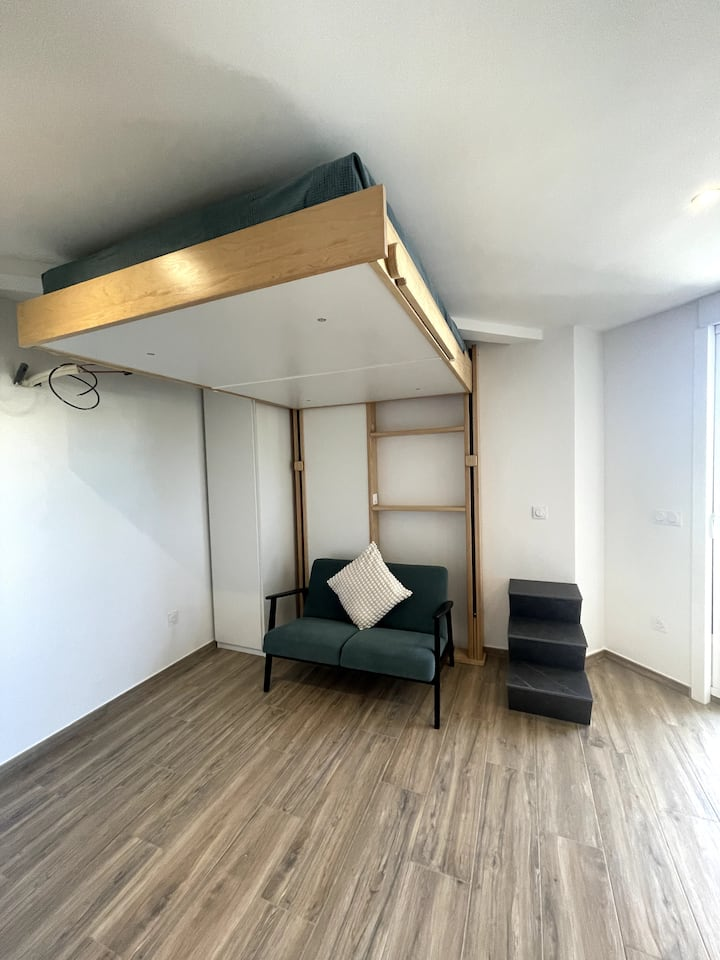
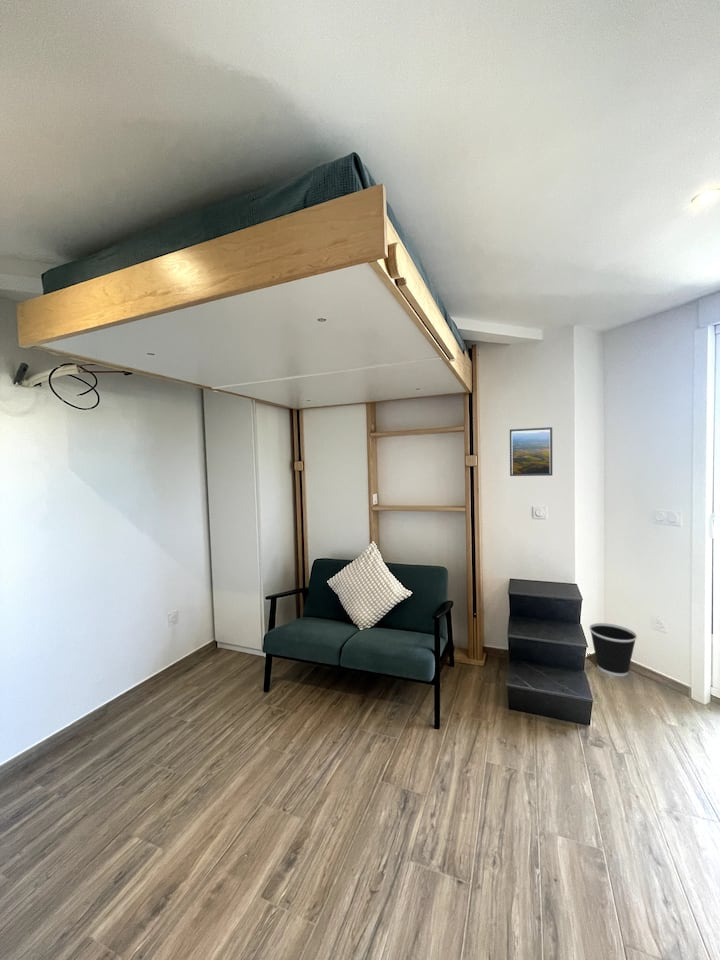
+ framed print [509,426,553,477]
+ wastebasket [588,622,638,677]
